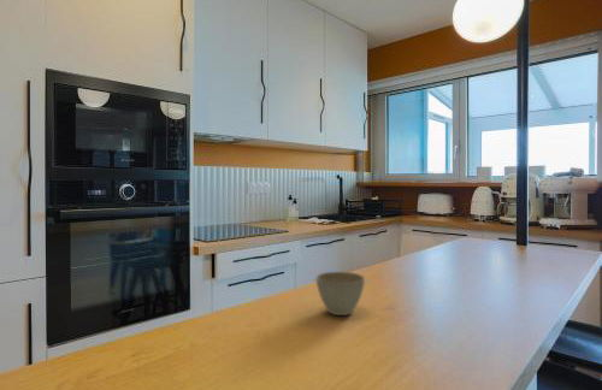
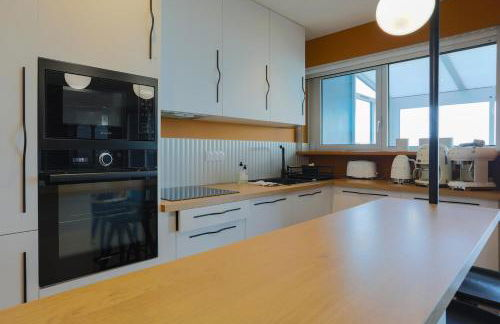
- flower pot [314,271,366,317]
